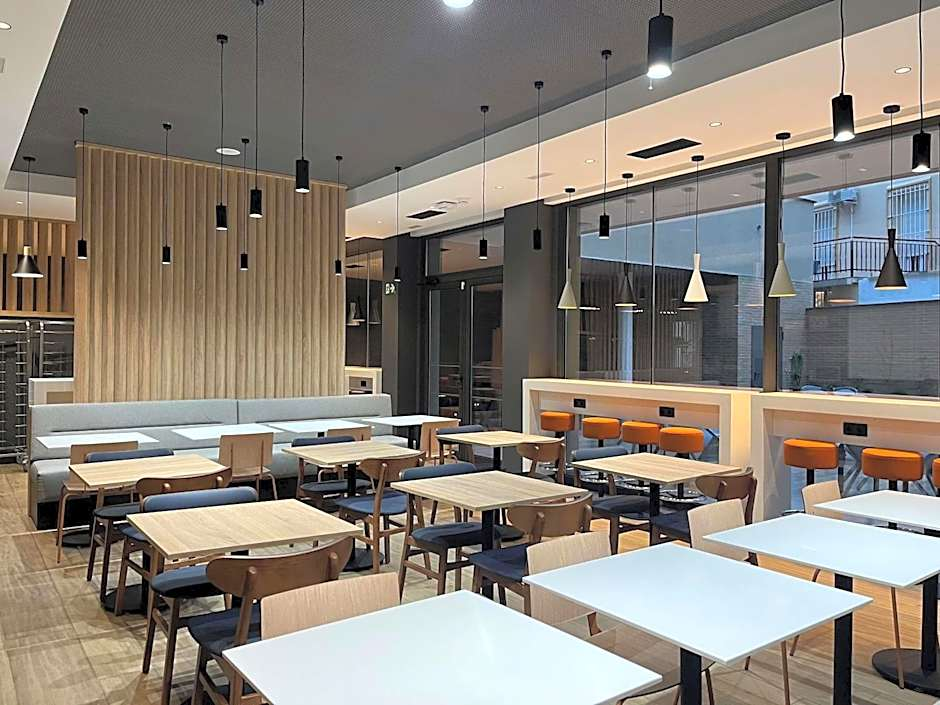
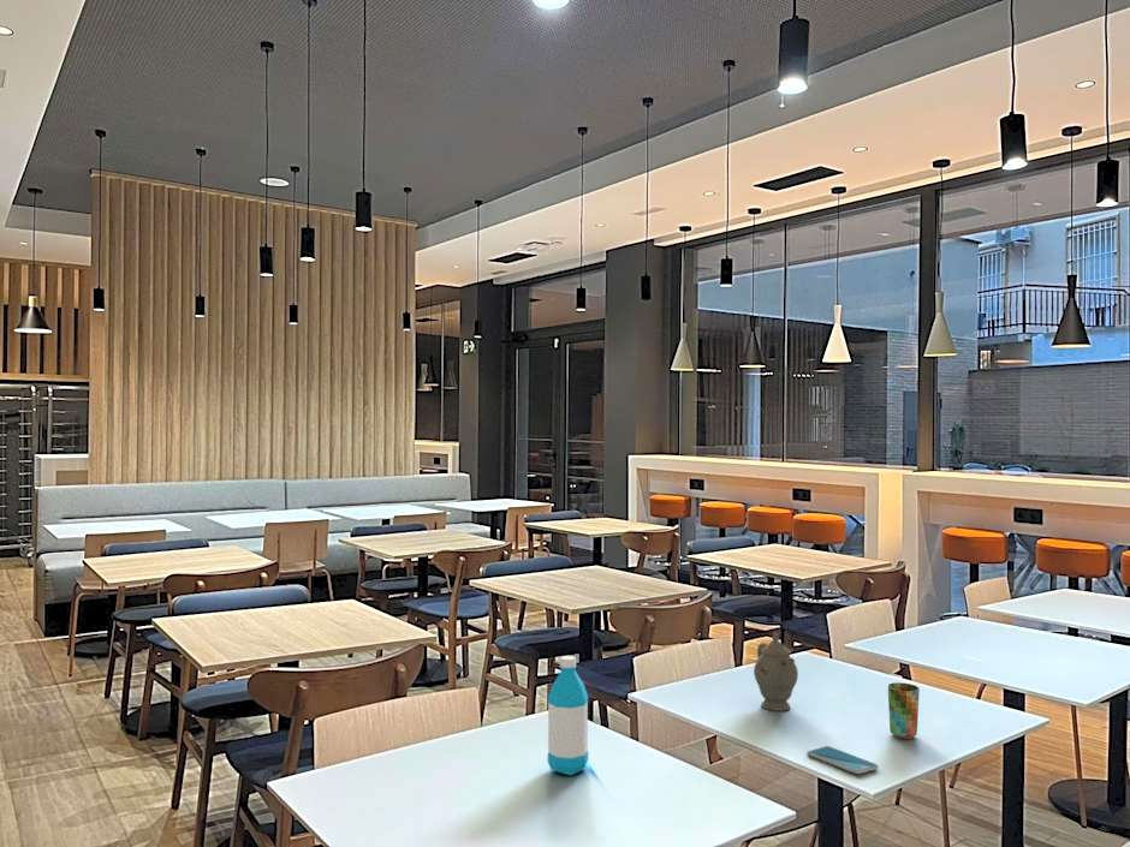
+ cup [887,681,921,740]
+ smartphone [805,745,880,775]
+ chinaware [753,631,799,712]
+ water bottle [546,655,589,776]
